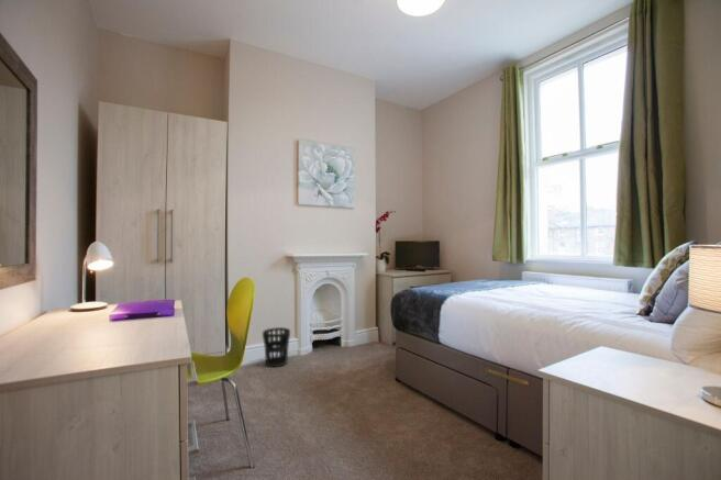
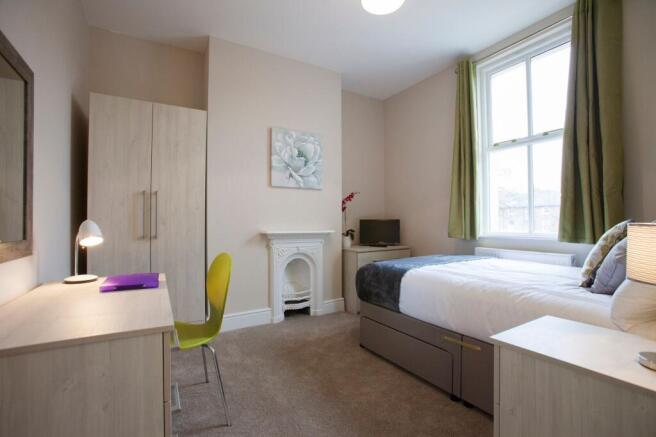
- wastebasket [262,326,291,368]
